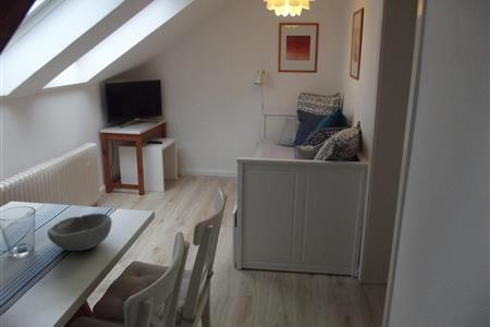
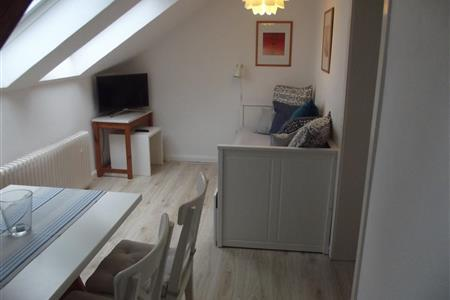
- bowl [47,213,113,252]
